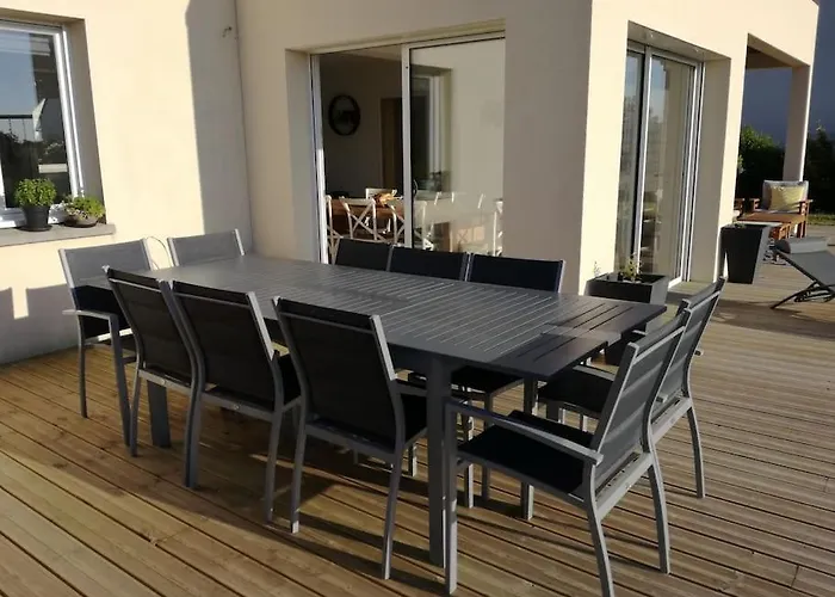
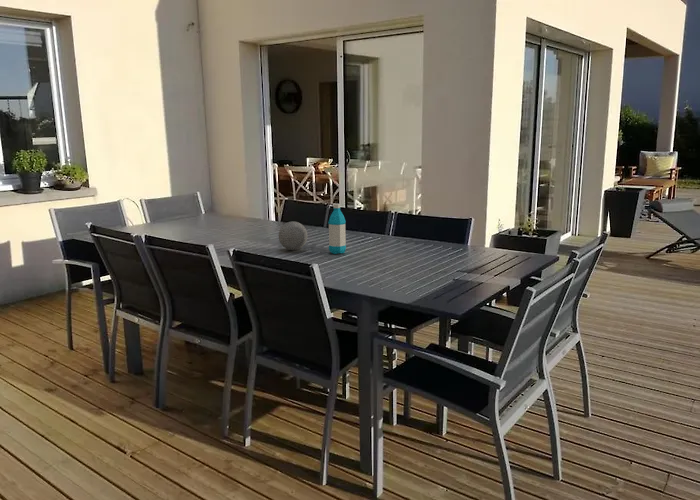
+ water bottle [327,203,347,255]
+ decorative ball [278,220,308,251]
